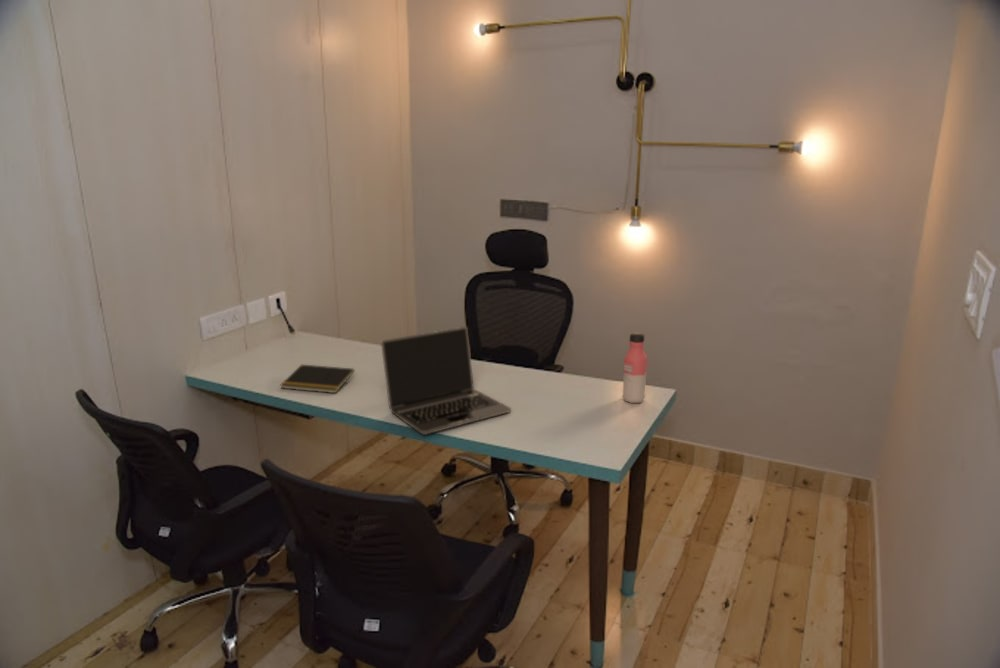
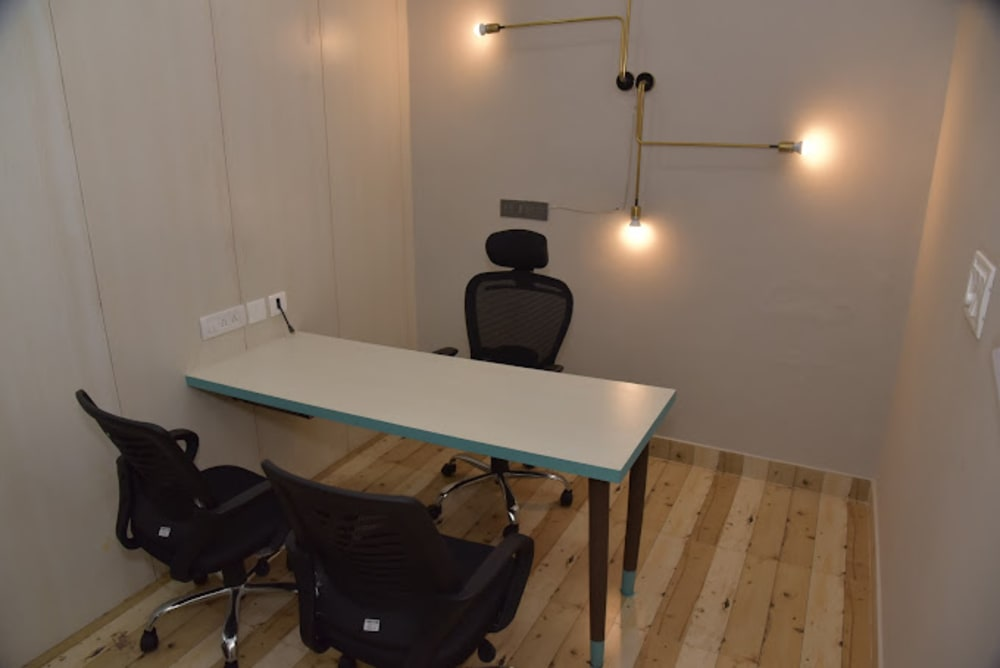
- water bottle [621,332,649,404]
- notepad [280,364,355,394]
- laptop [380,326,512,436]
